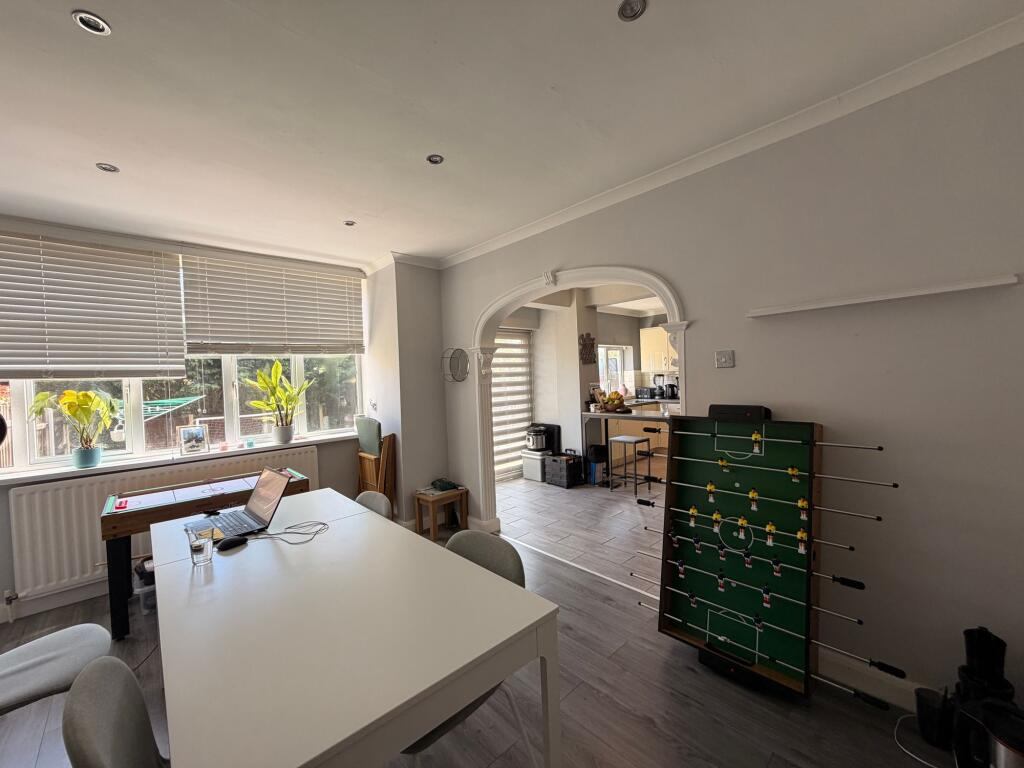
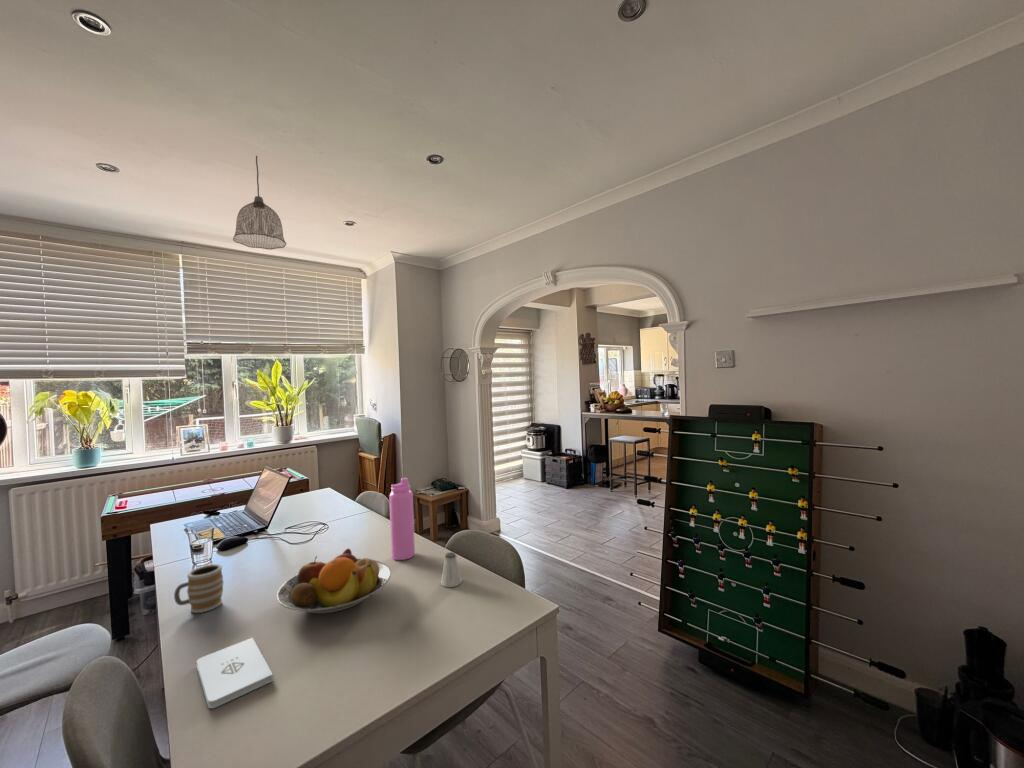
+ saltshaker [440,551,463,588]
+ notepad [196,637,274,709]
+ water bottle [388,477,416,561]
+ pendant lamp [232,155,288,250]
+ fruit bowl [276,547,392,614]
+ mug [173,563,225,614]
